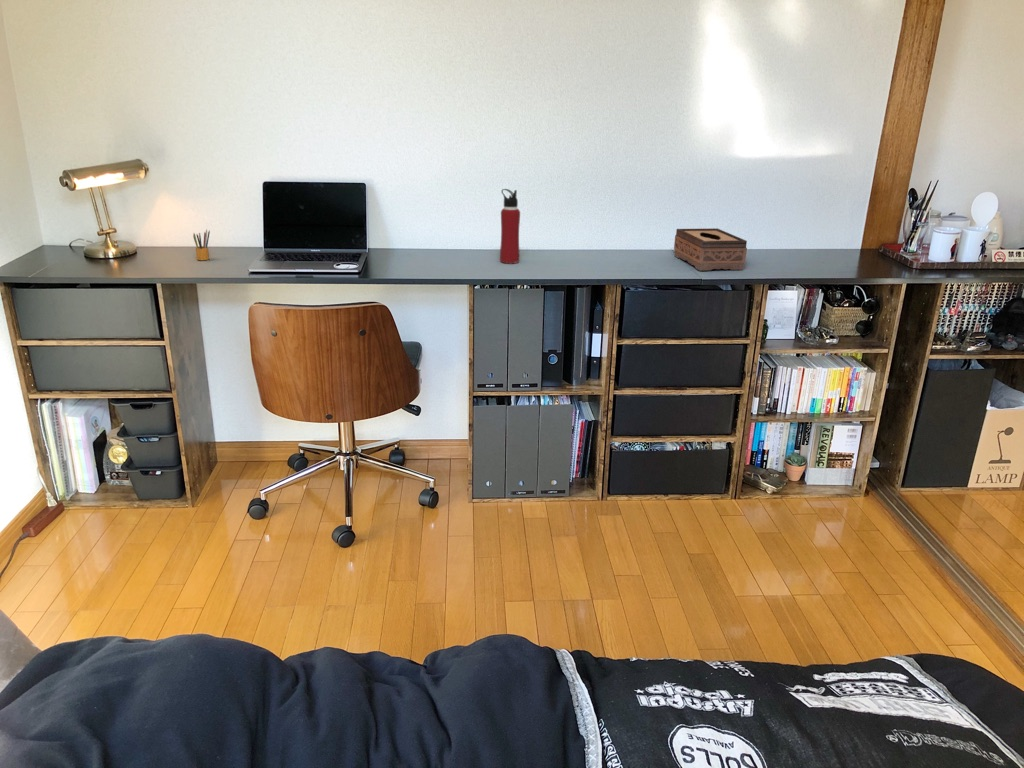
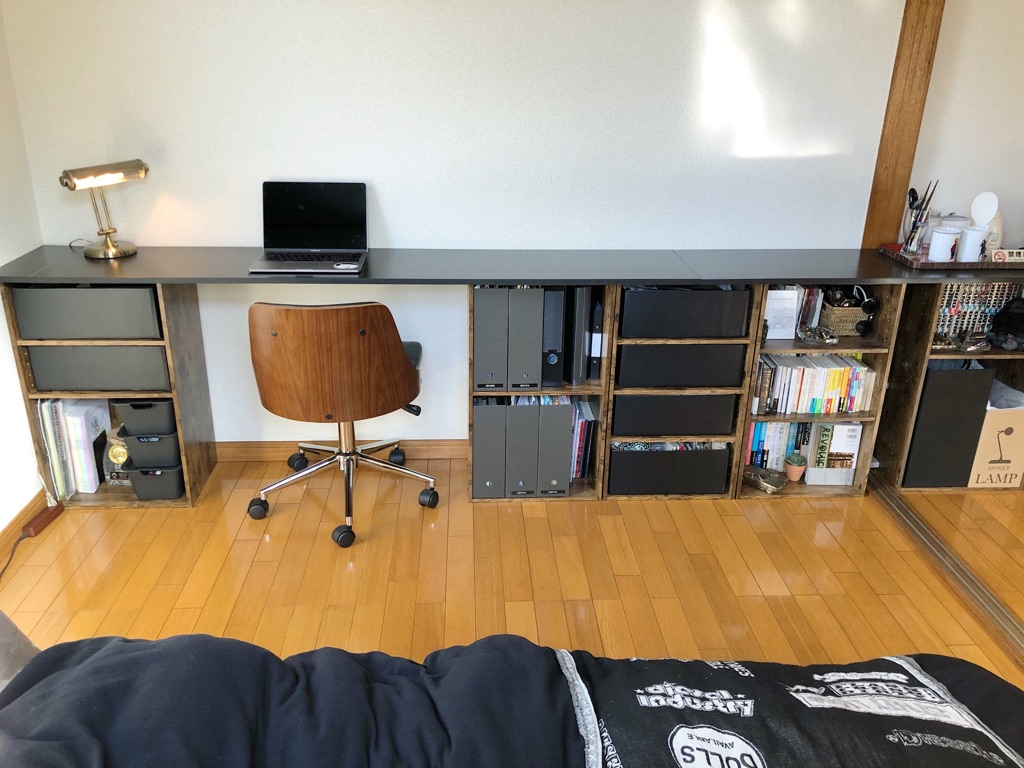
- tissue box [673,227,748,272]
- pencil box [192,229,211,261]
- water bottle [499,188,521,264]
